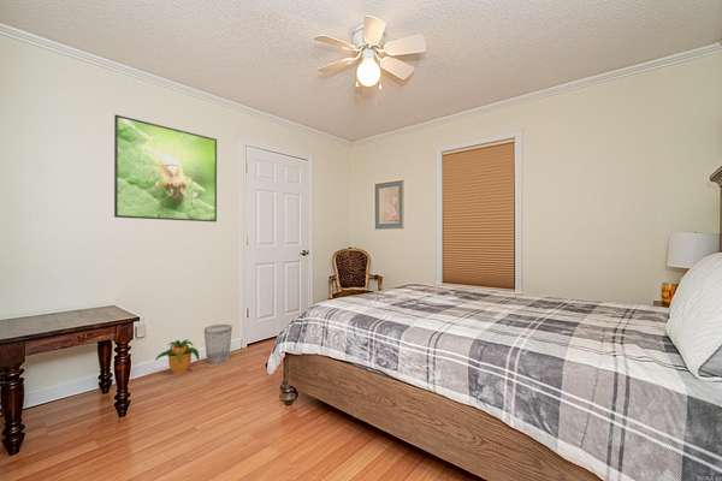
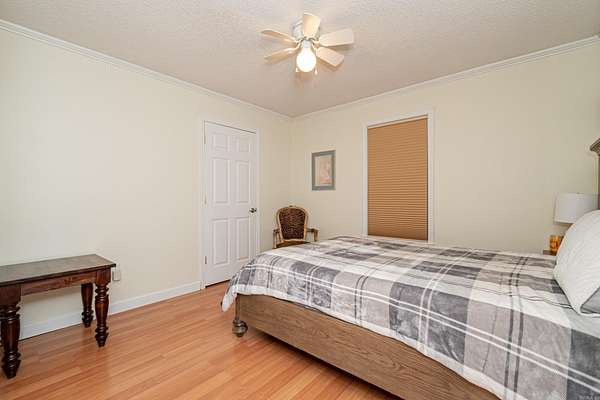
- potted plant [154,338,200,375]
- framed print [113,113,218,222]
- wastebasket [203,323,233,364]
